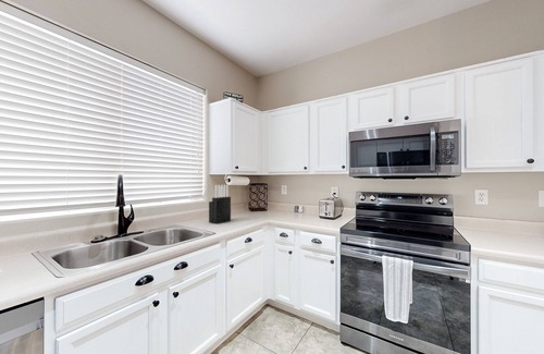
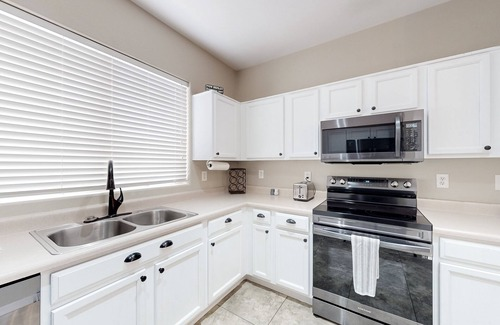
- knife block [208,184,232,224]
